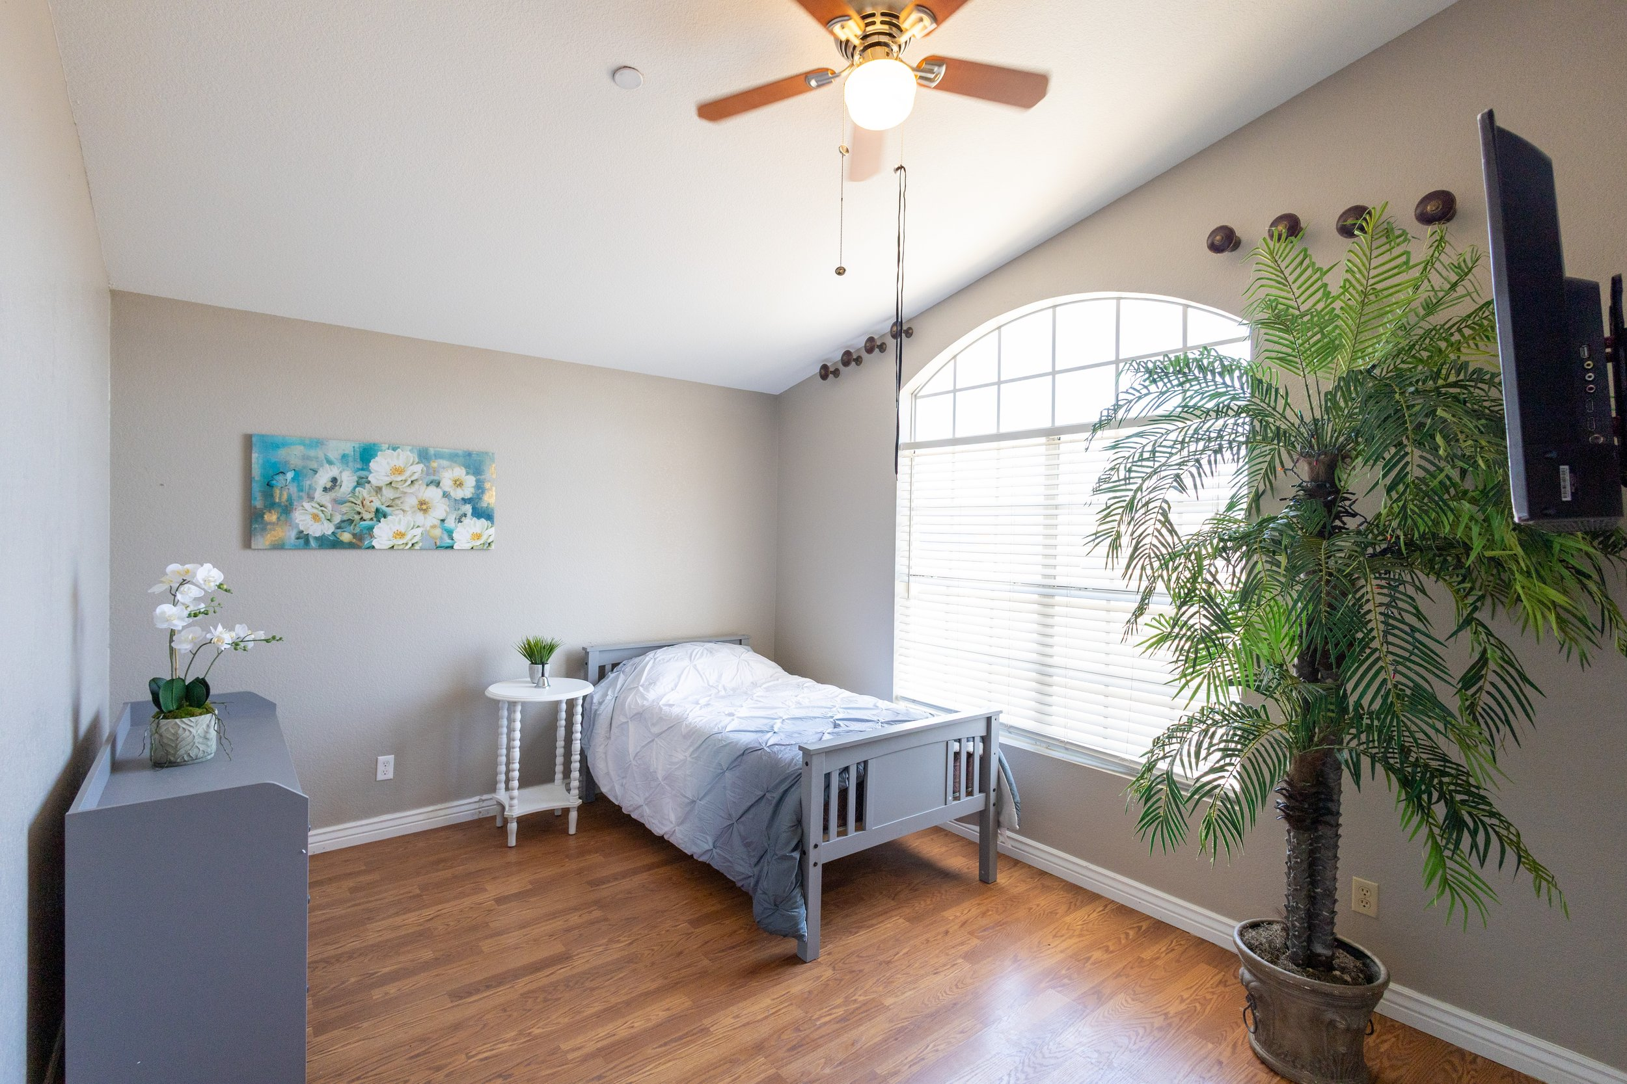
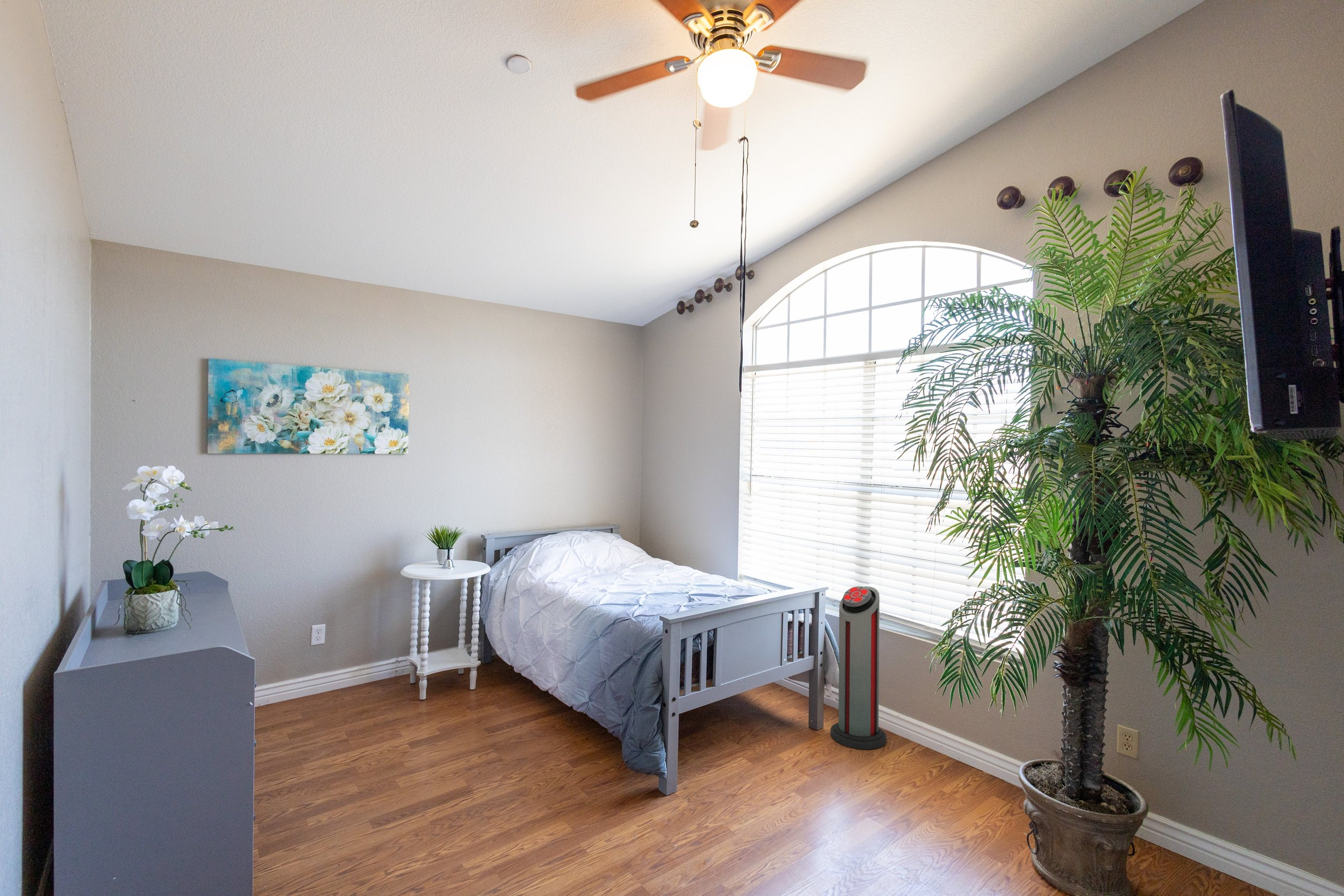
+ air purifier [830,586,887,750]
